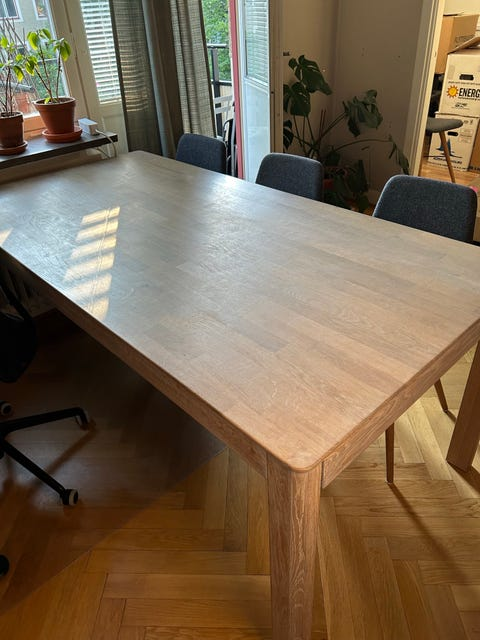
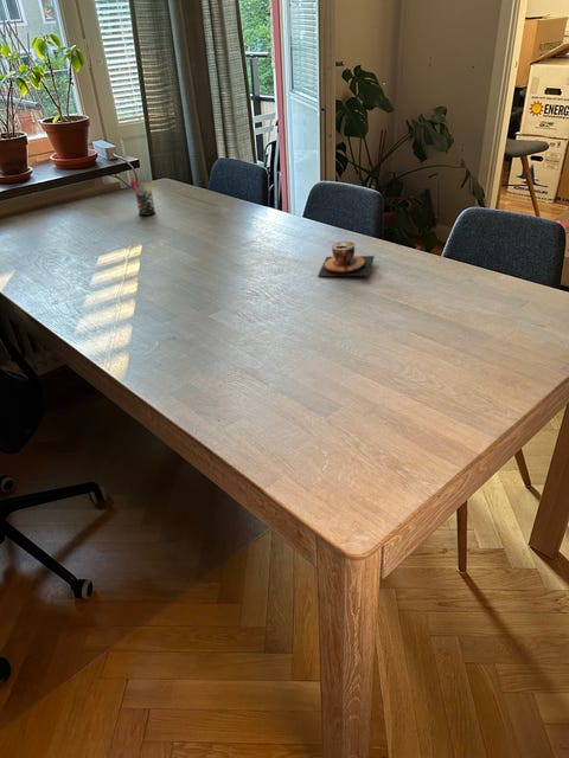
+ pen holder [129,178,156,217]
+ teacup [317,240,376,277]
